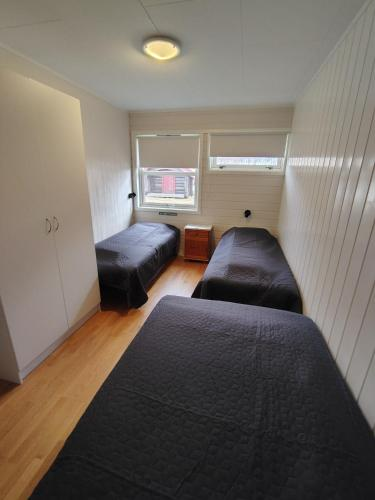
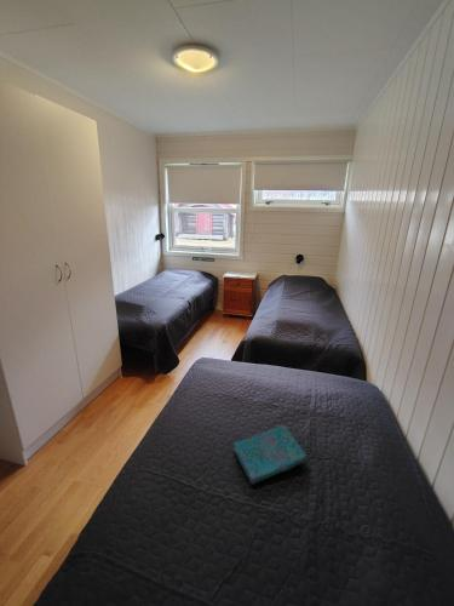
+ cover [232,424,308,486]
